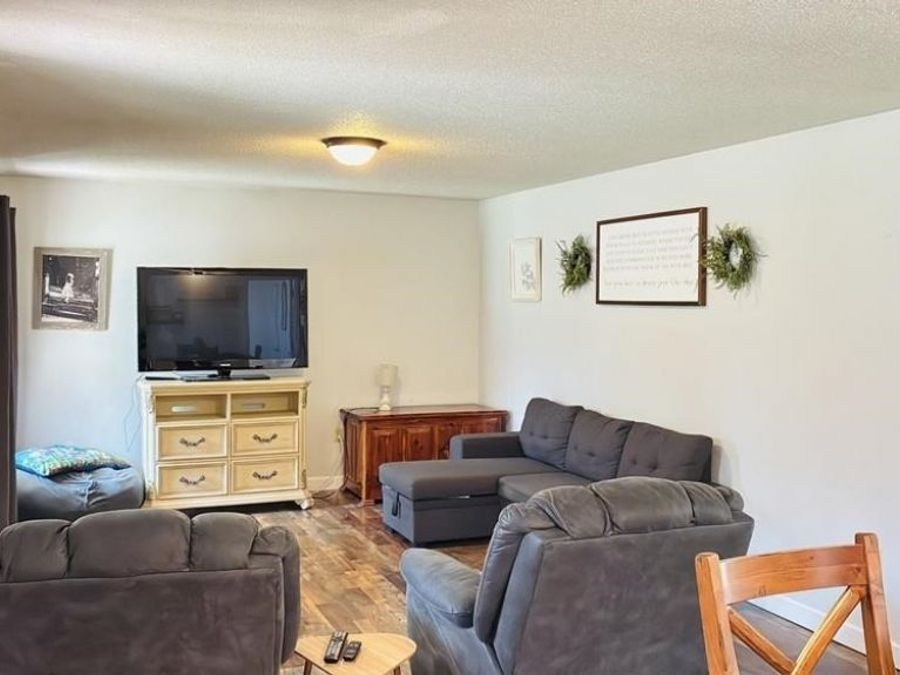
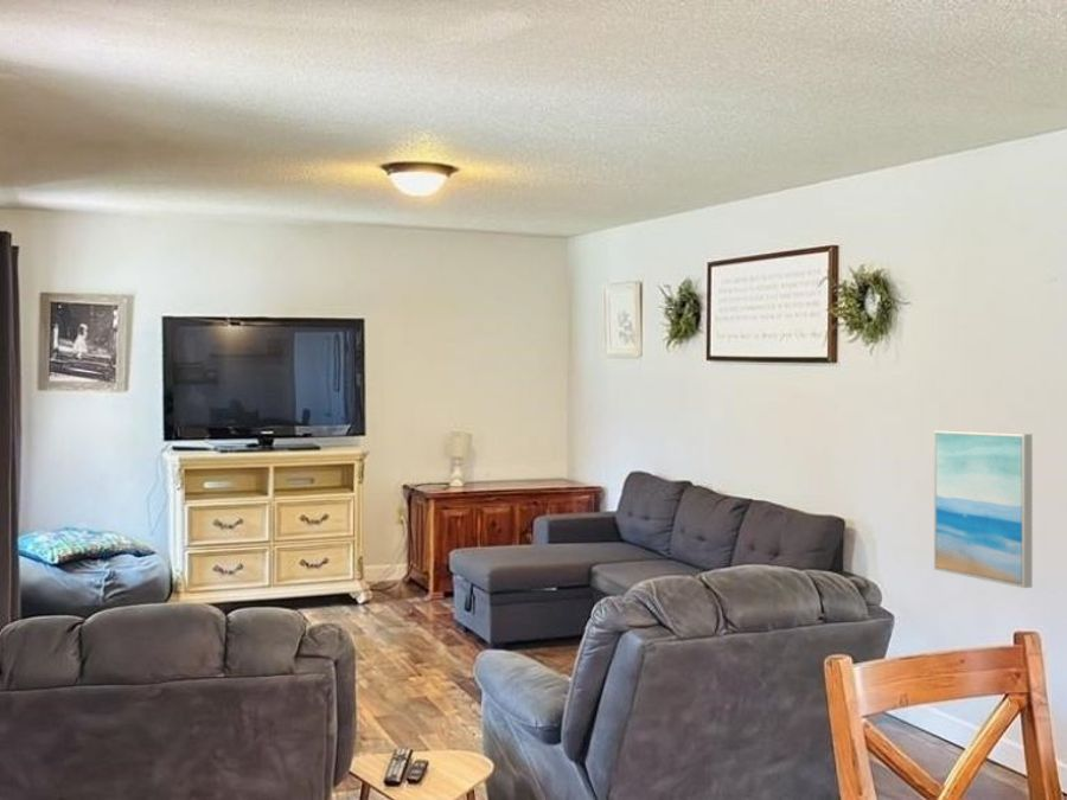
+ wall art [933,429,1034,589]
